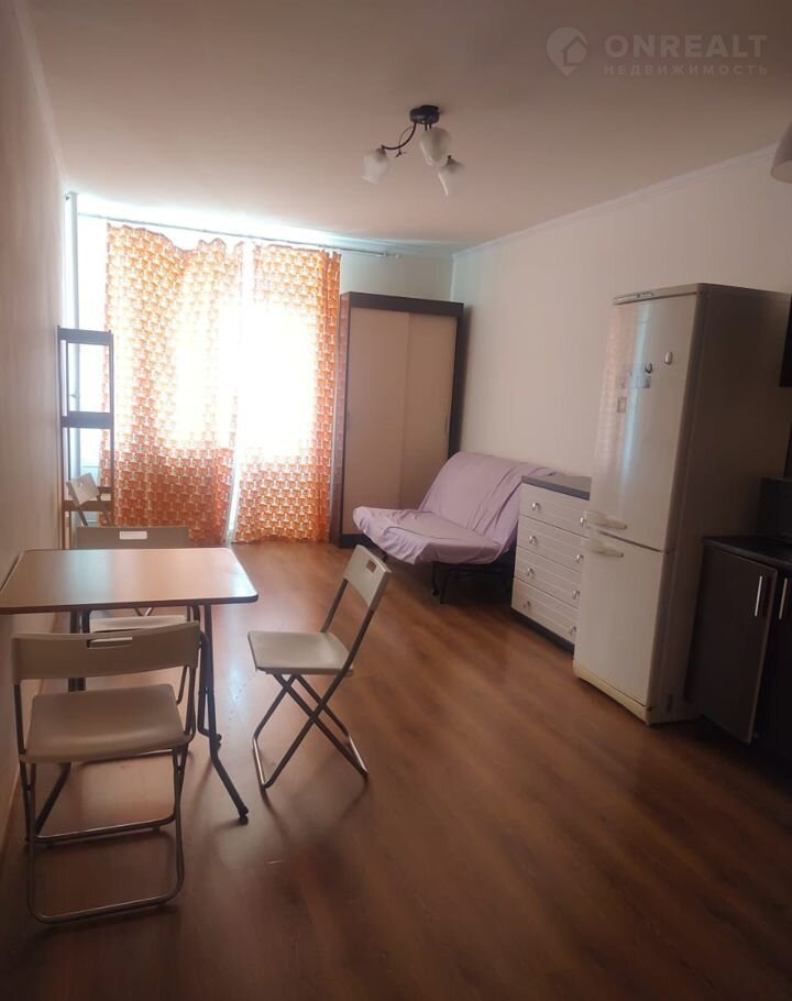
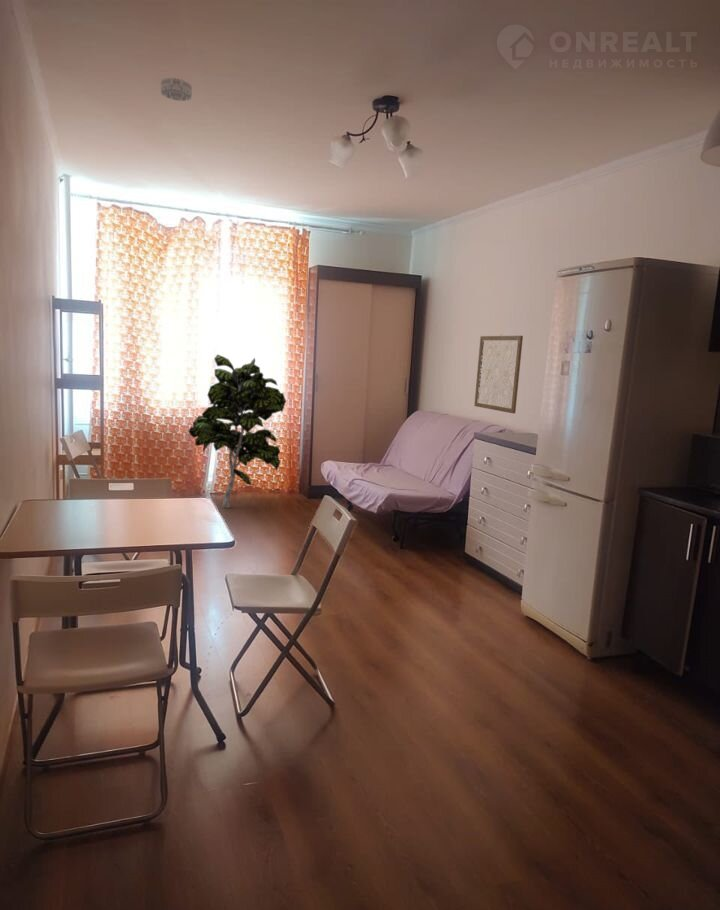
+ indoor plant [187,354,287,509]
+ wall art [473,335,524,415]
+ smoke detector [160,77,193,102]
